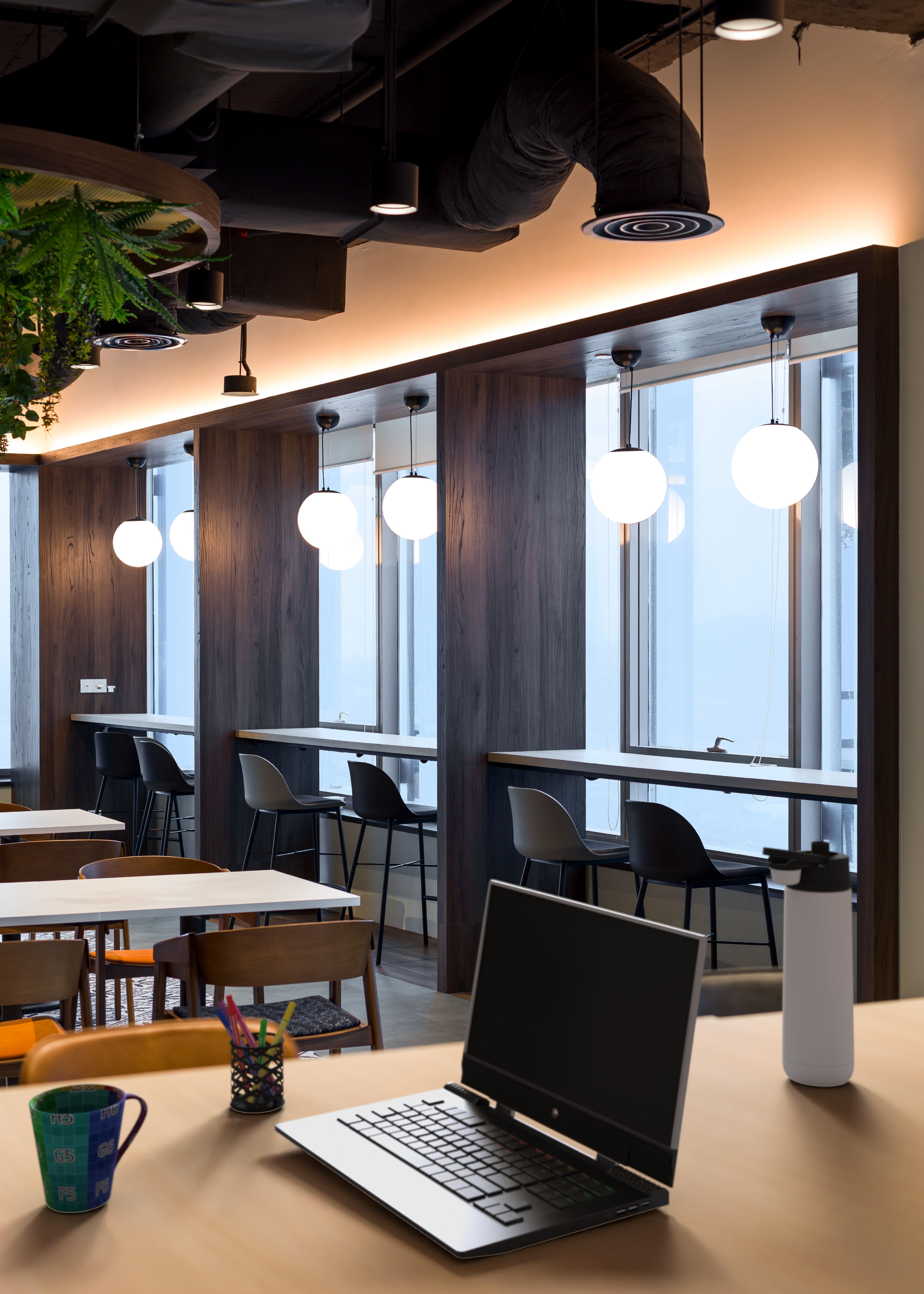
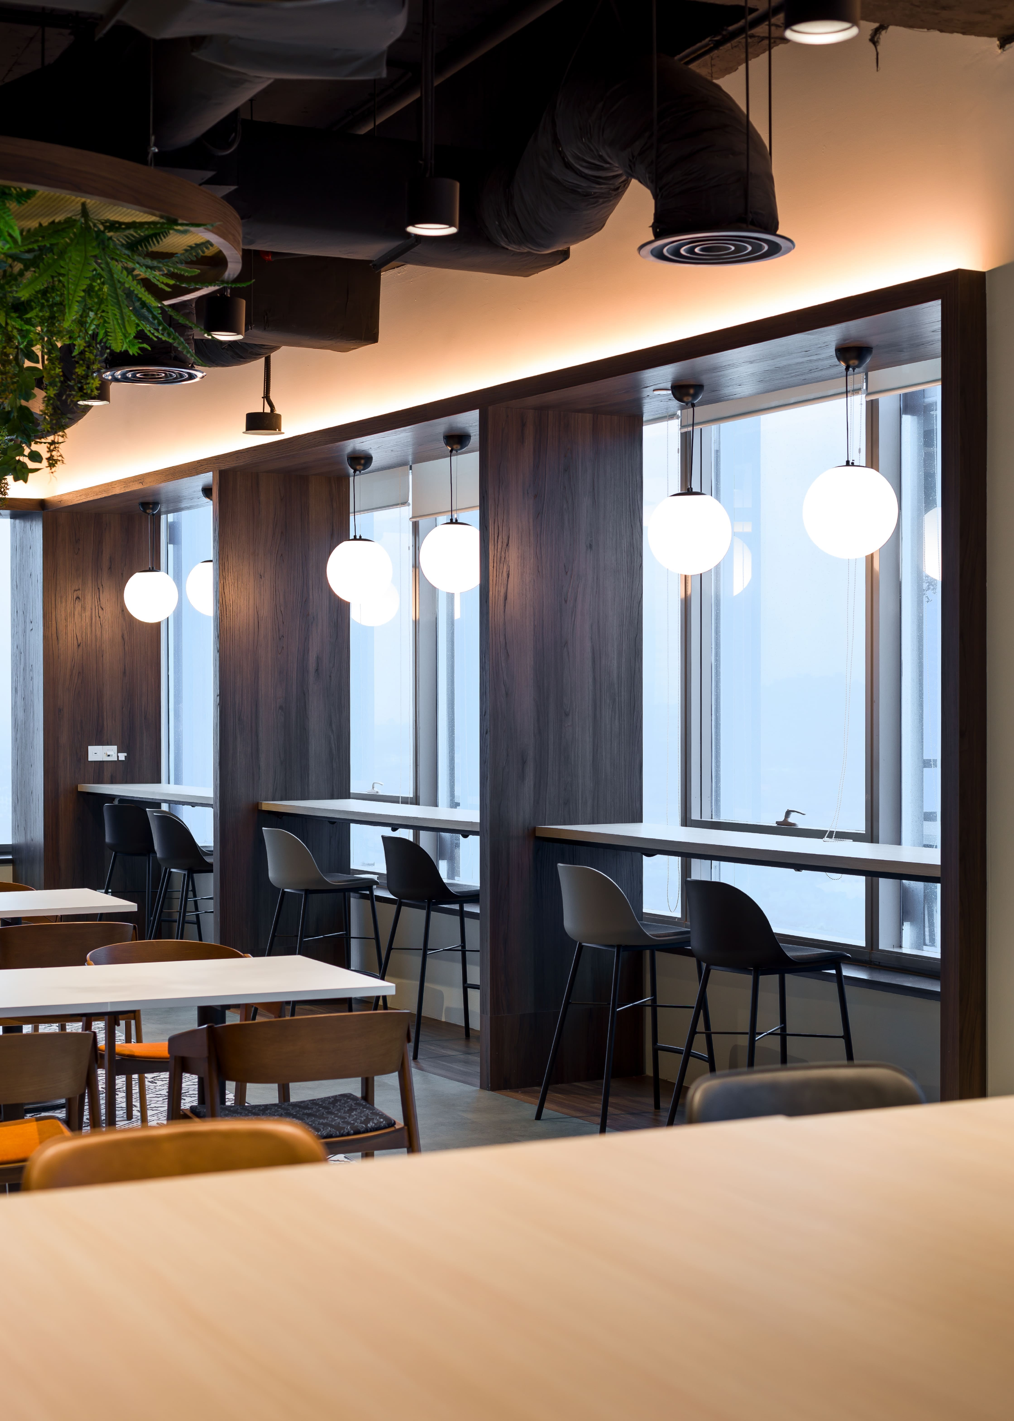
- thermos bottle [762,841,855,1087]
- laptop computer [274,880,708,1259]
- pen holder [214,994,297,1114]
- cup [28,1084,148,1213]
